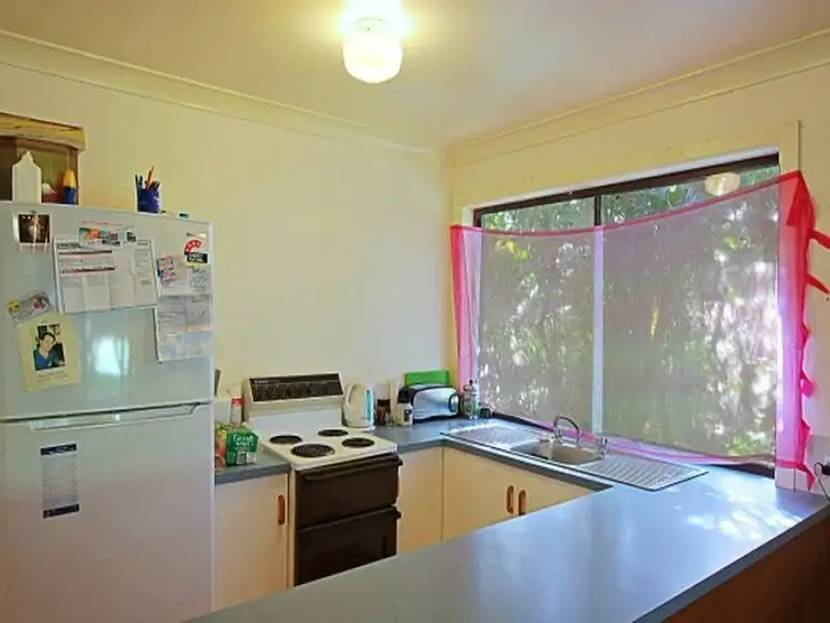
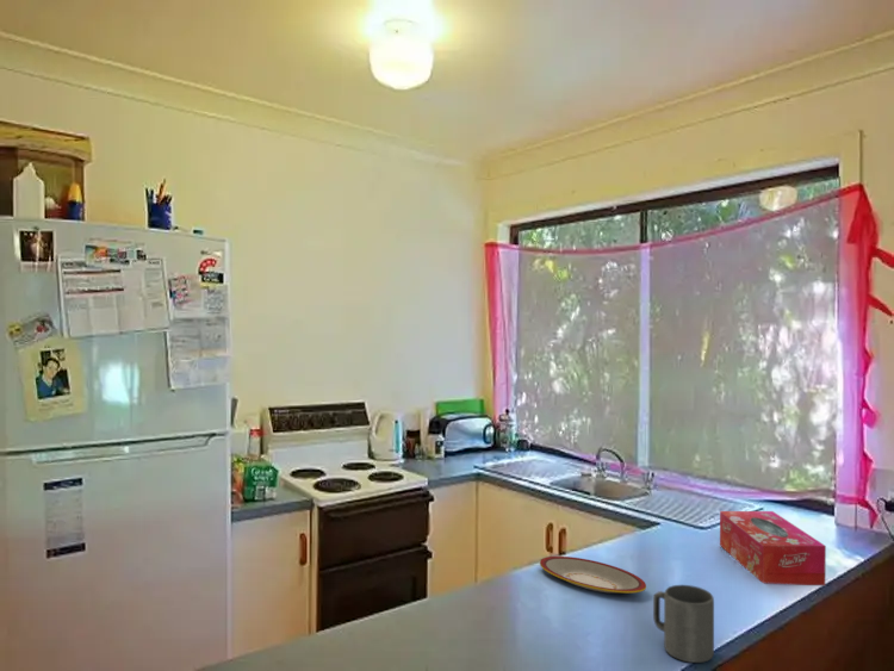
+ mug [652,584,715,664]
+ tissue box [719,510,827,586]
+ plate [539,555,647,595]
